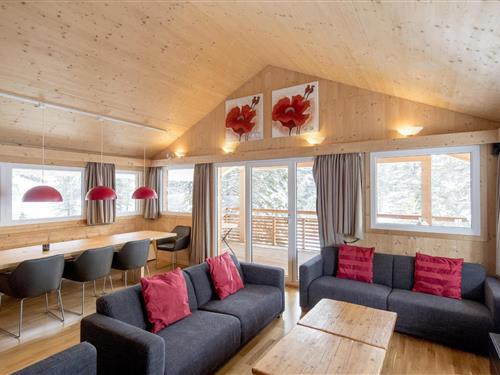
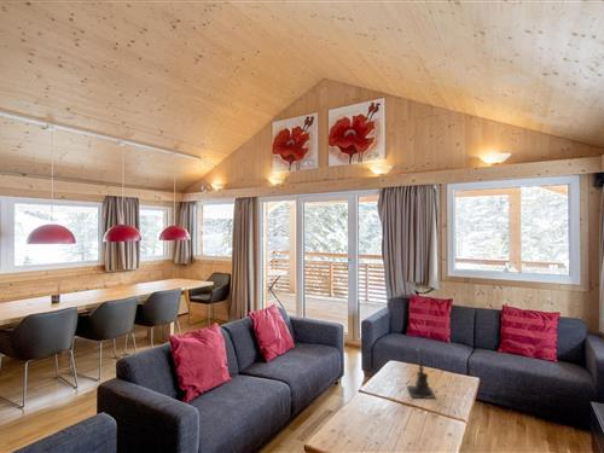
+ candle holder [406,345,437,400]
